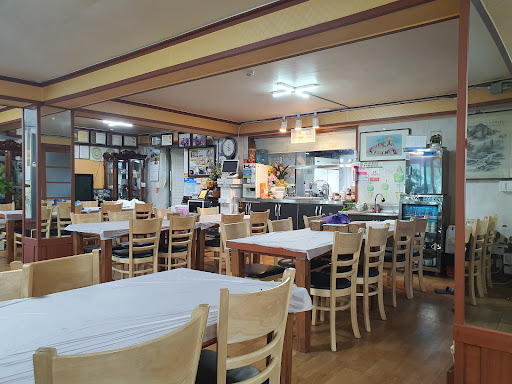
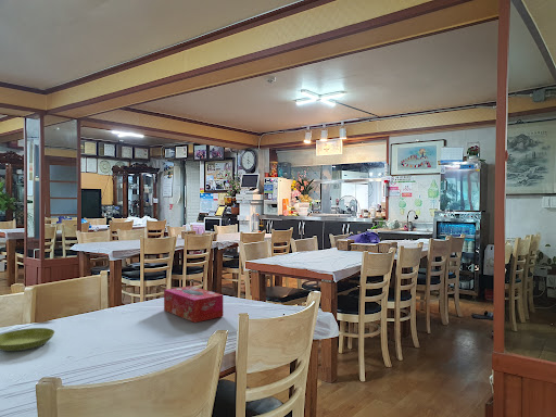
+ tissue box [163,285,224,324]
+ saucer [0,327,55,352]
